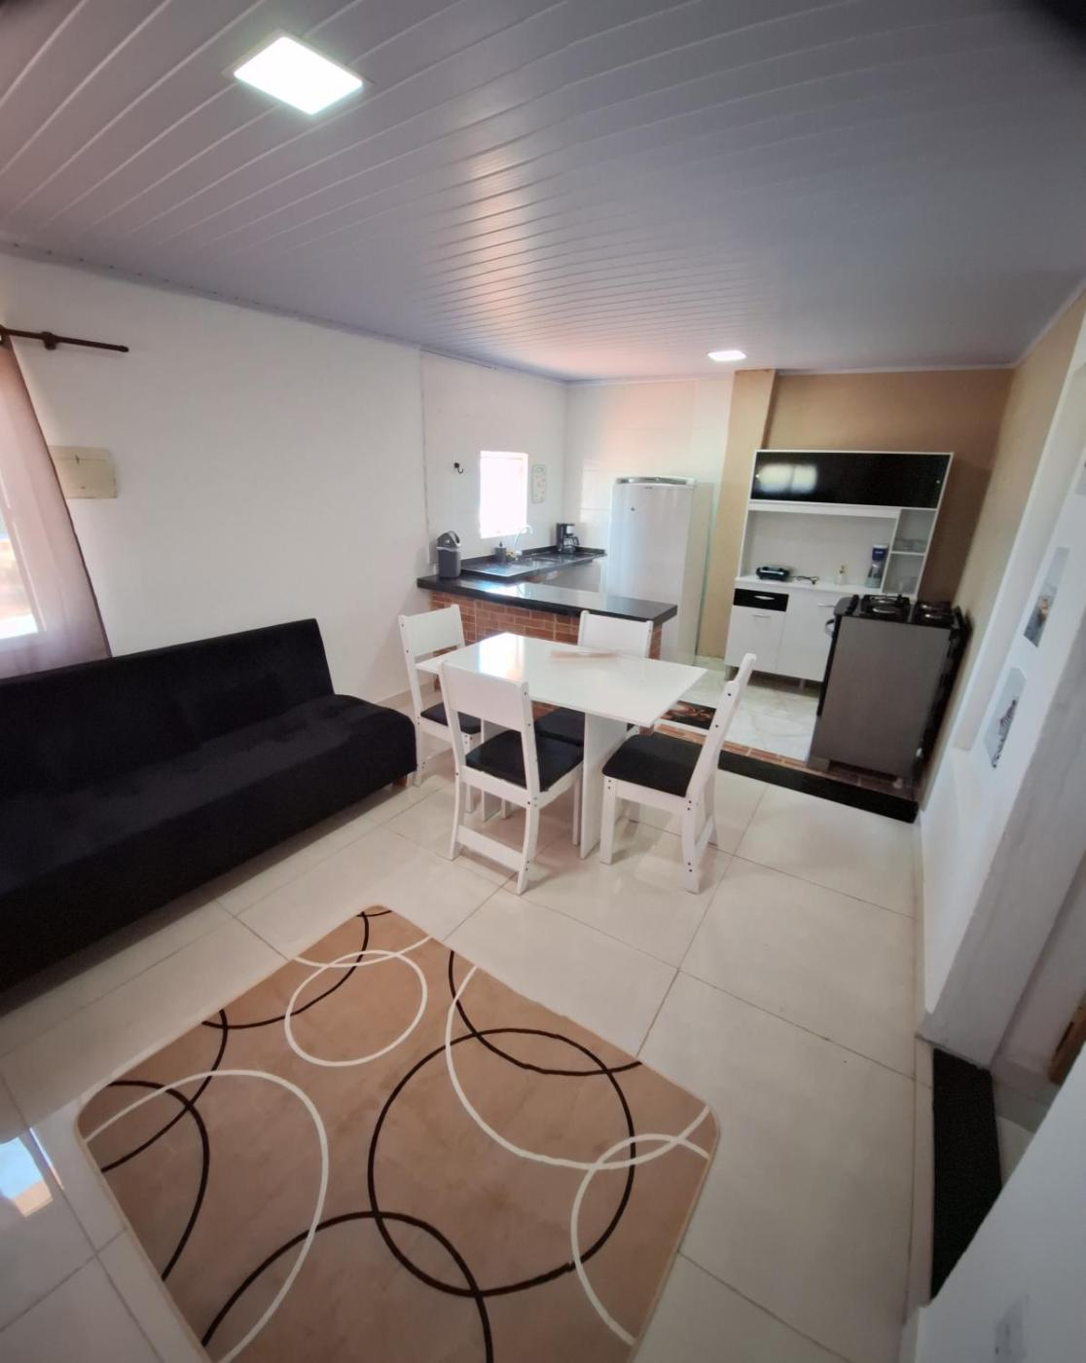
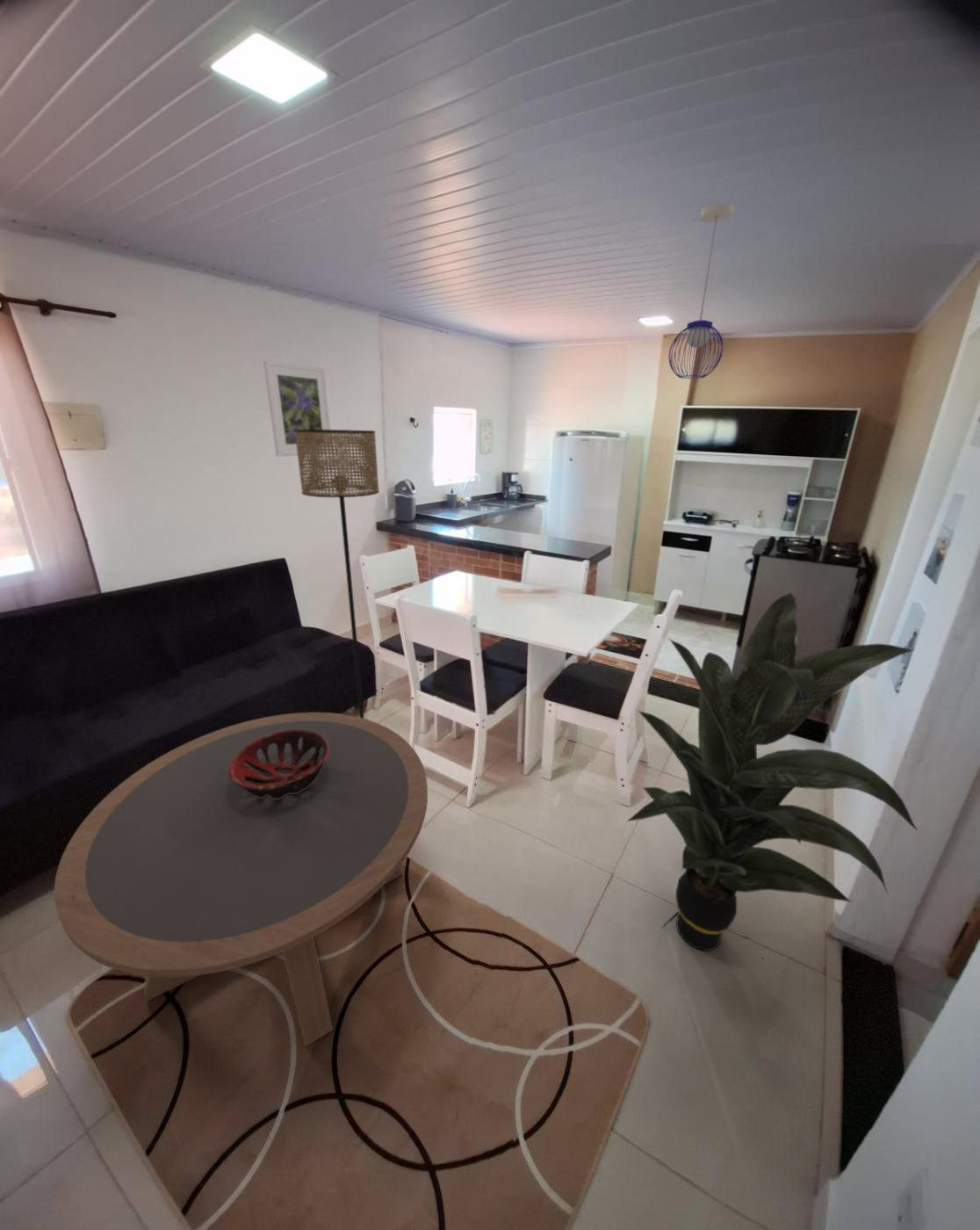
+ decorative bowl [228,729,329,800]
+ pendant light [668,202,735,380]
+ coffee table [54,712,429,1048]
+ indoor plant [626,592,919,951]
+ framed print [263,359,332,457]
+ floor lamp [294,429,380,719]
